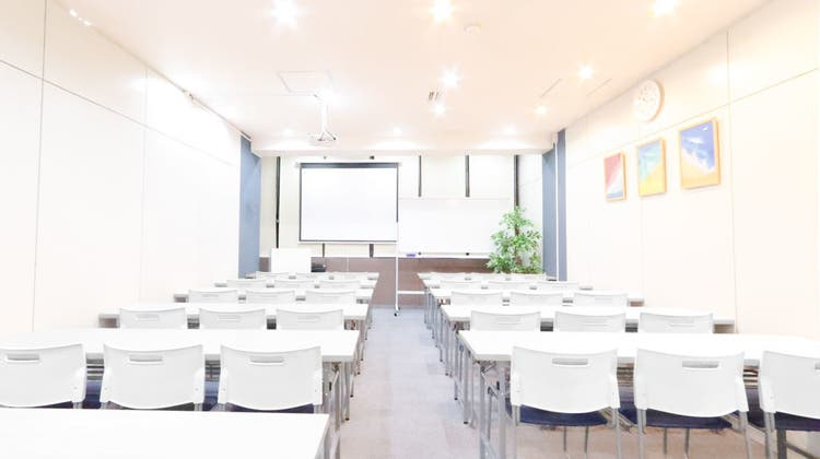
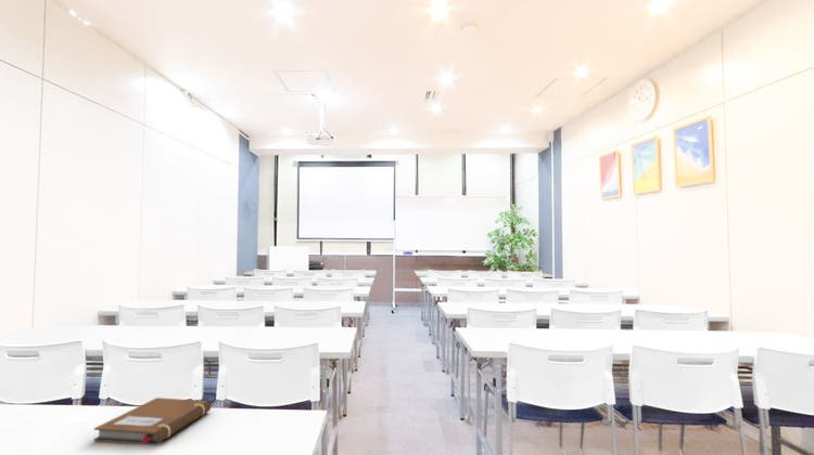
+ notebook [92,396,212,446]
